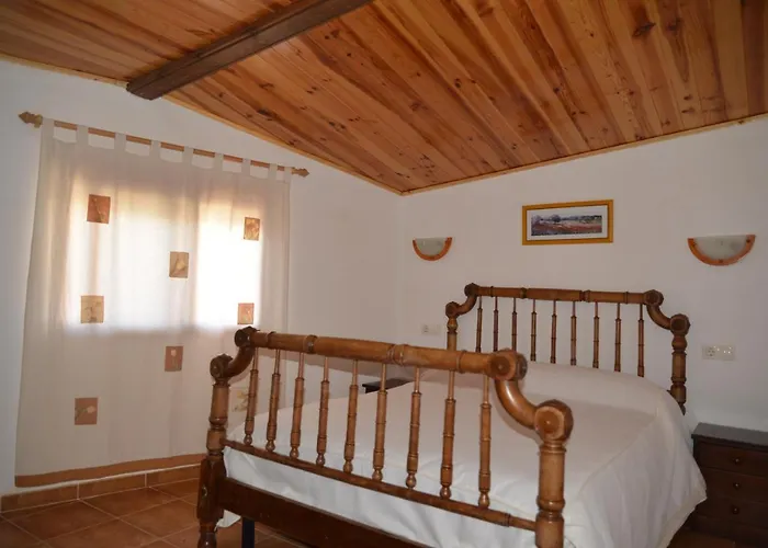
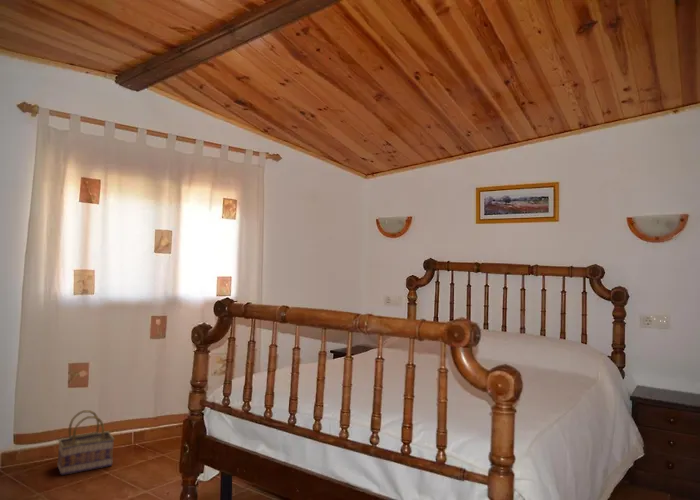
+ basket [57,409,116,476]
